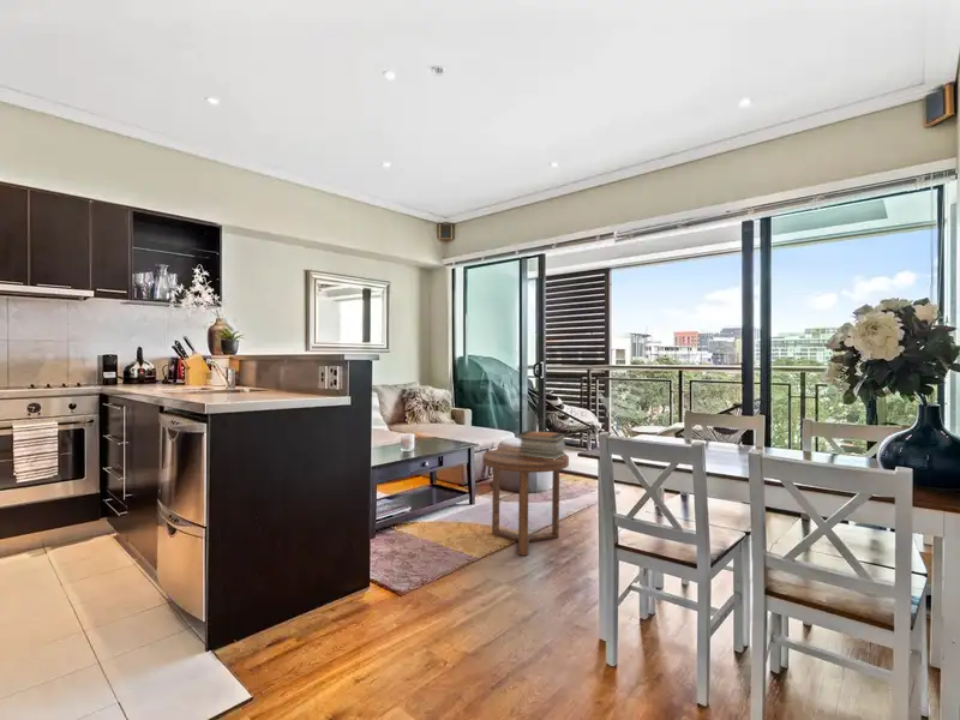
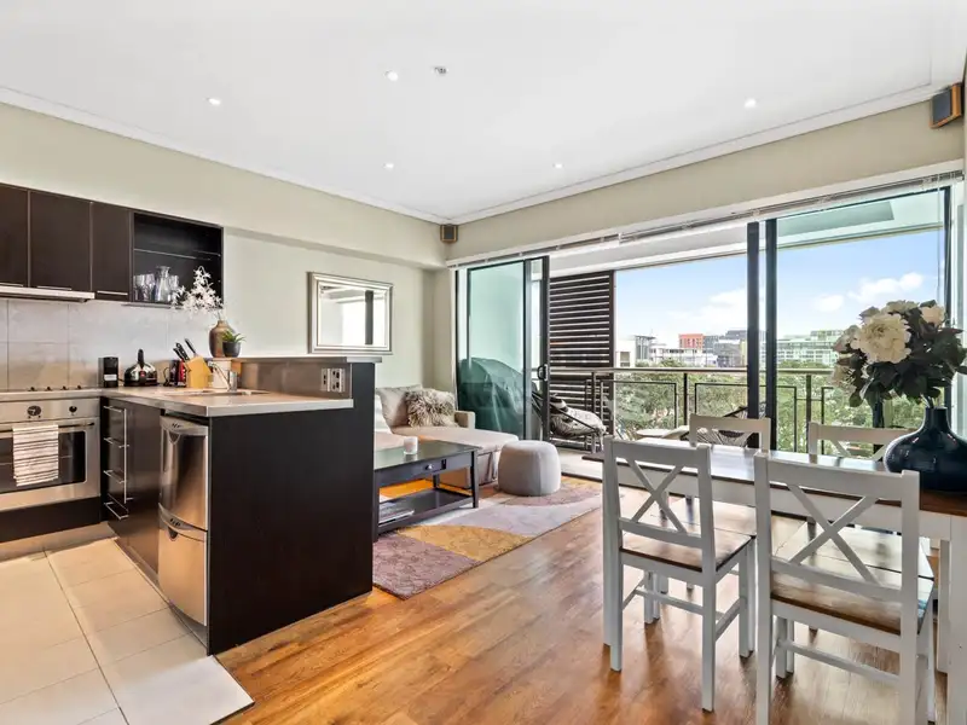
- book stack [516,430,566,460]
- side table [481,446,570,557]
